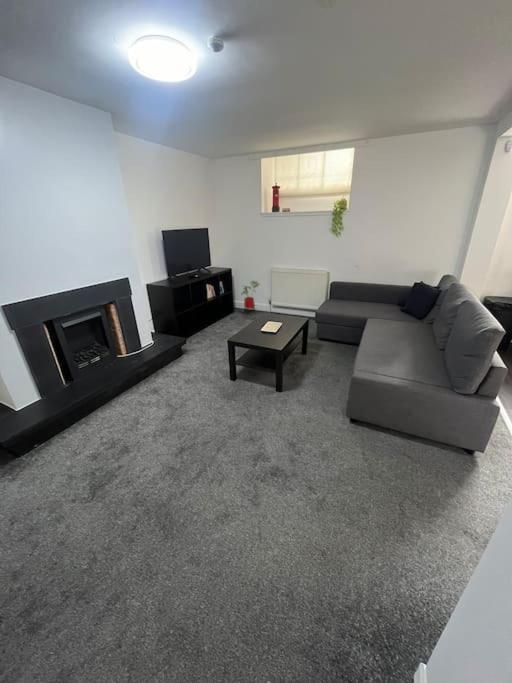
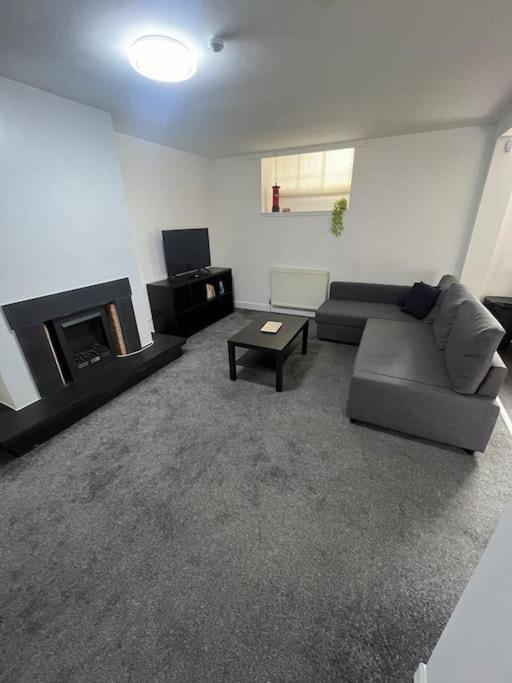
- house plant [240,280,262,315]
